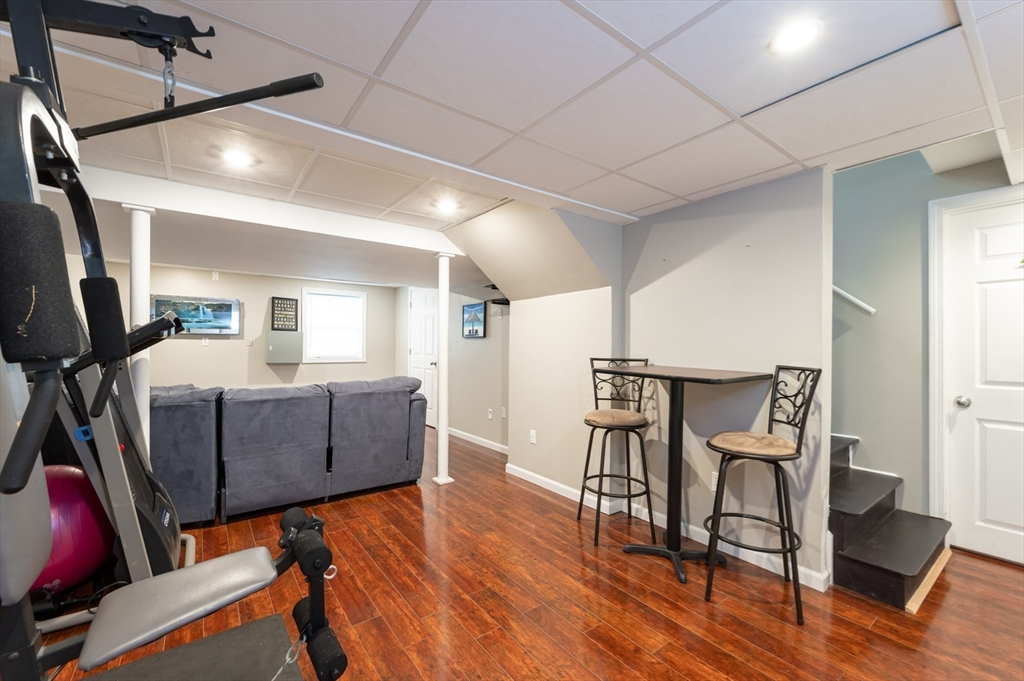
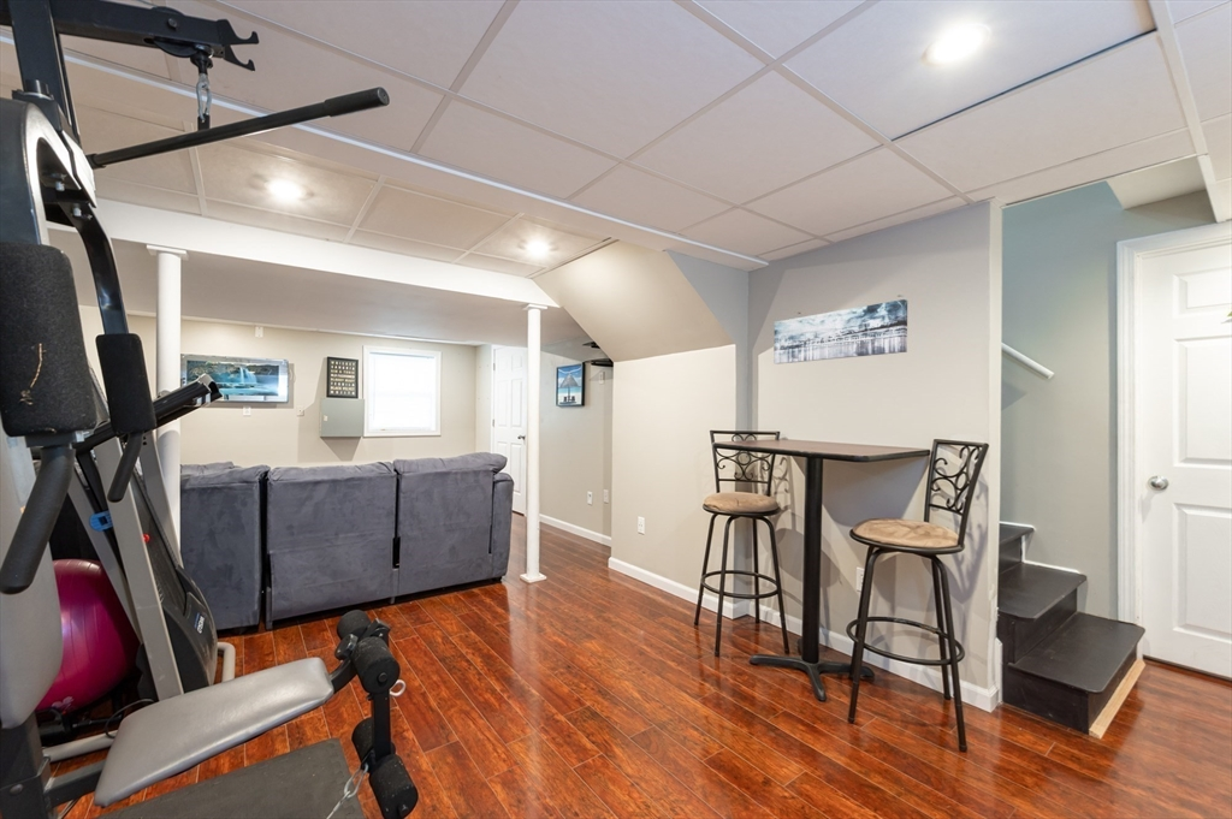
+ wall art [772,298,908,366]
